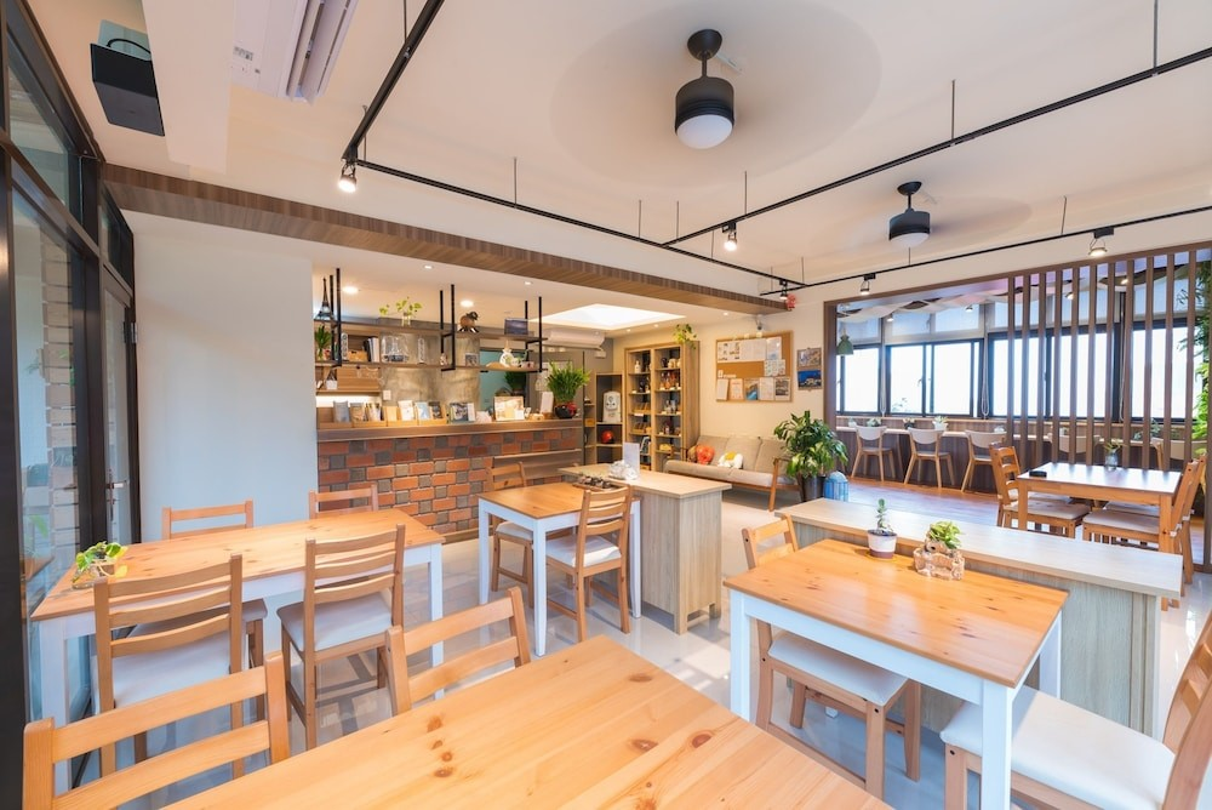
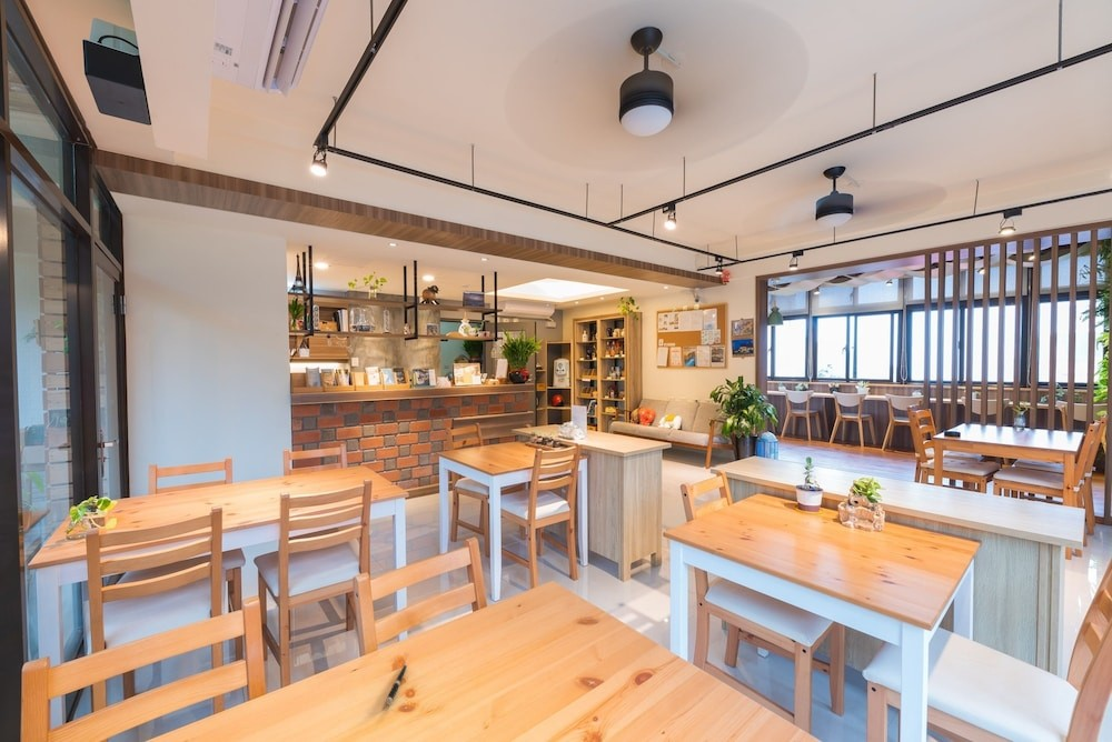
+ pen [385,662,408,705]
